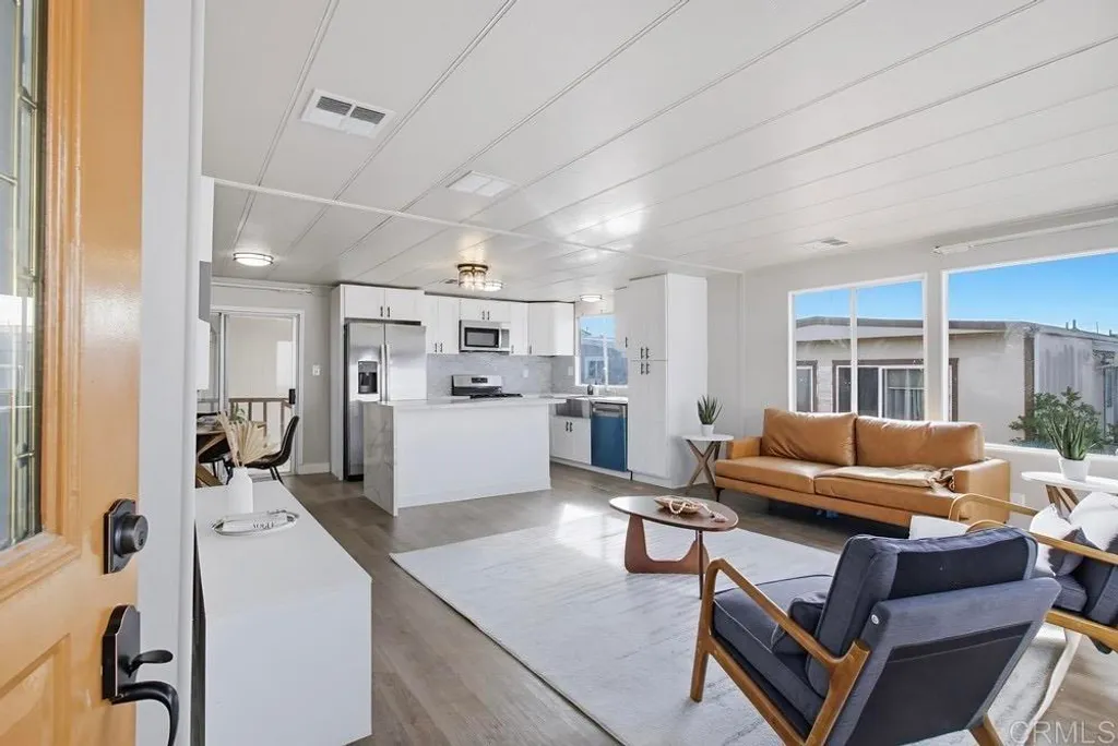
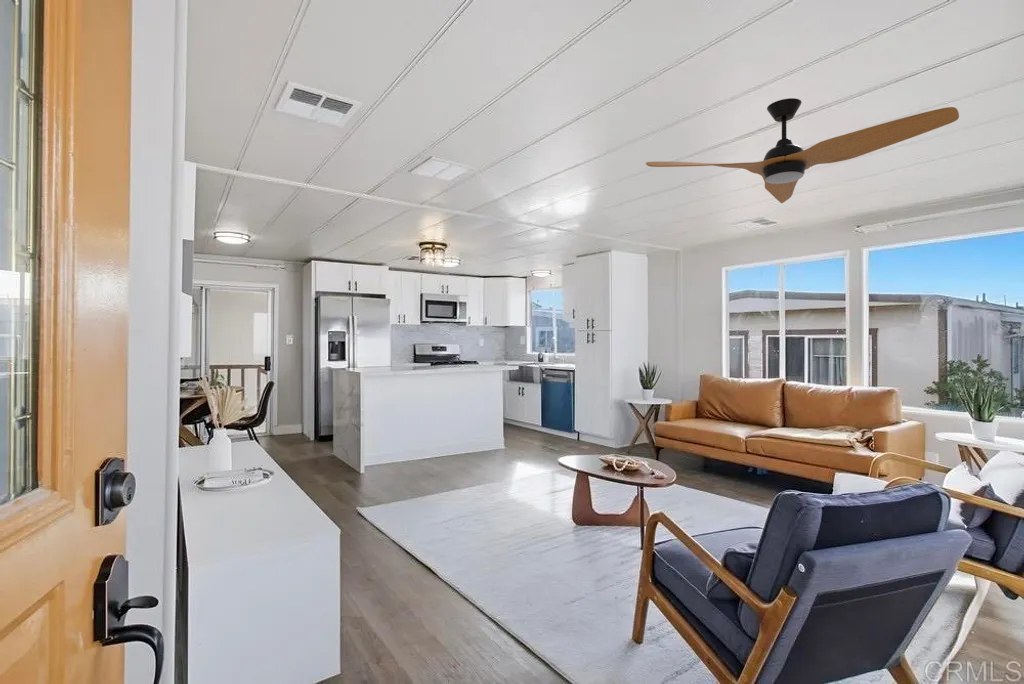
+ electric fan [645,97,960,204]
